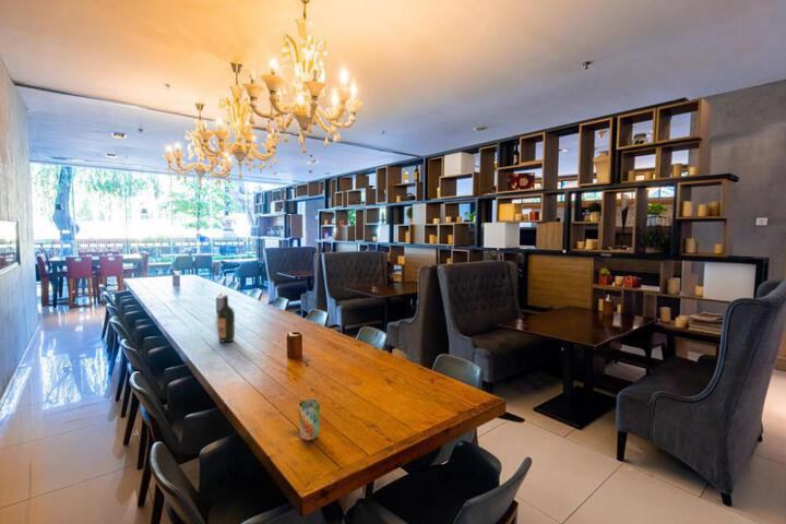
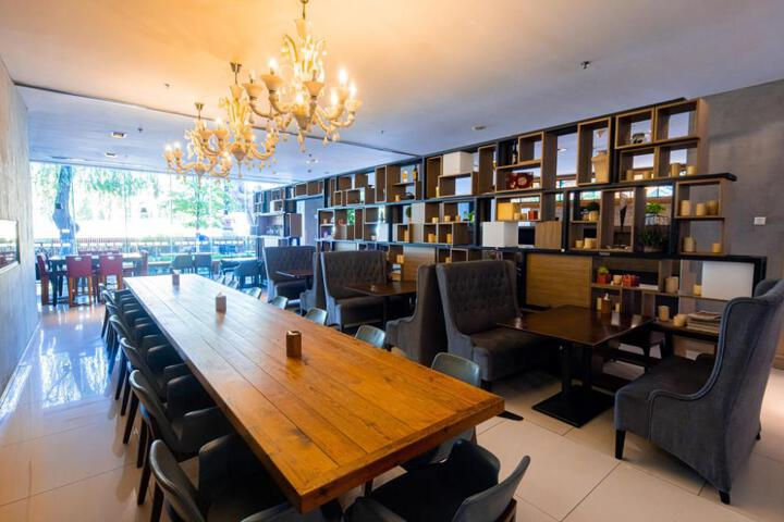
- wine bottle [216,294,236,344]
- cup [298,398,321,442]
